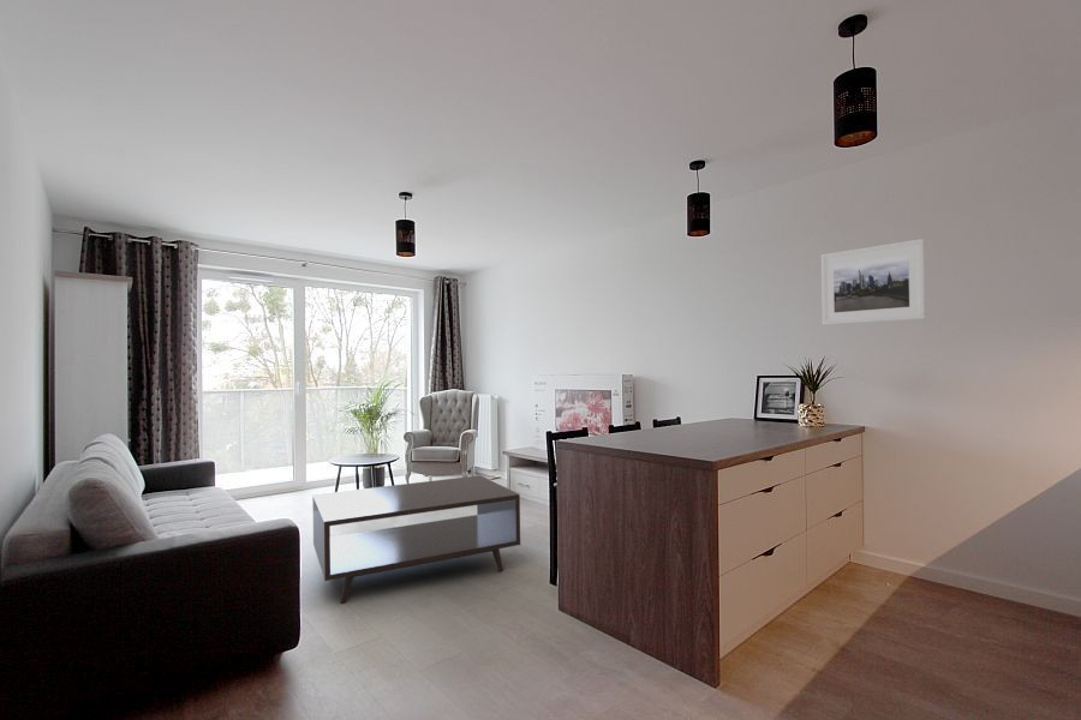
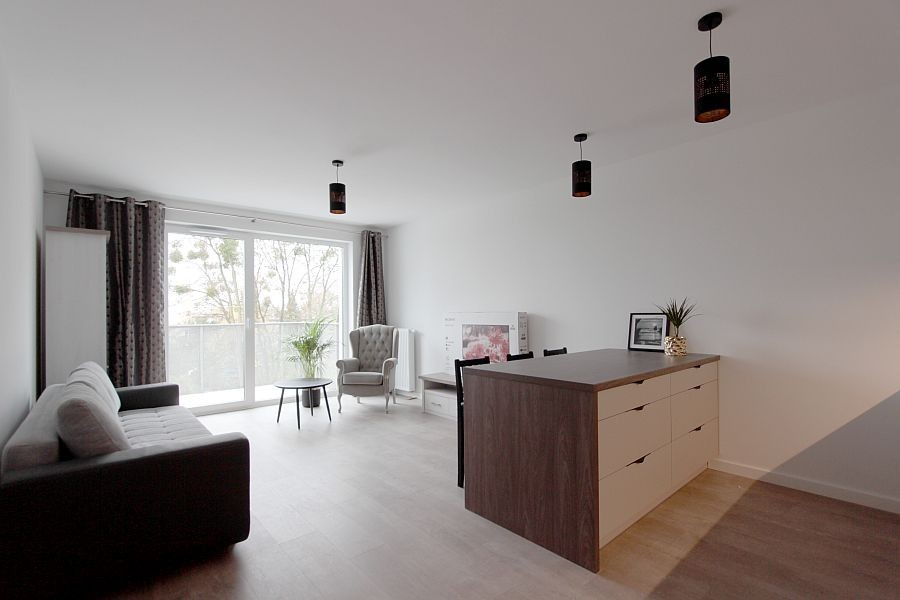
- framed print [820,238,927,326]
- coffee table [311,474,521,605]
